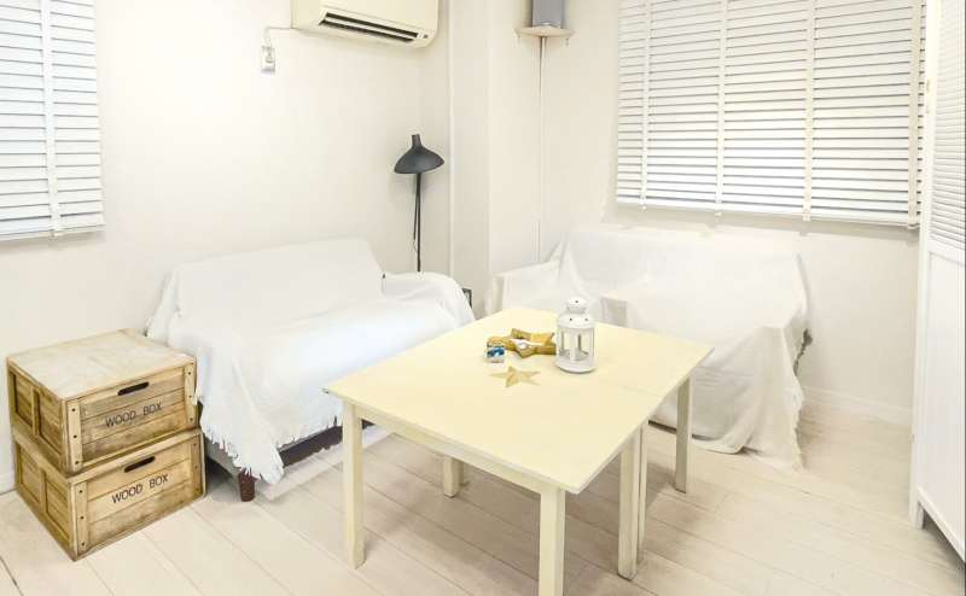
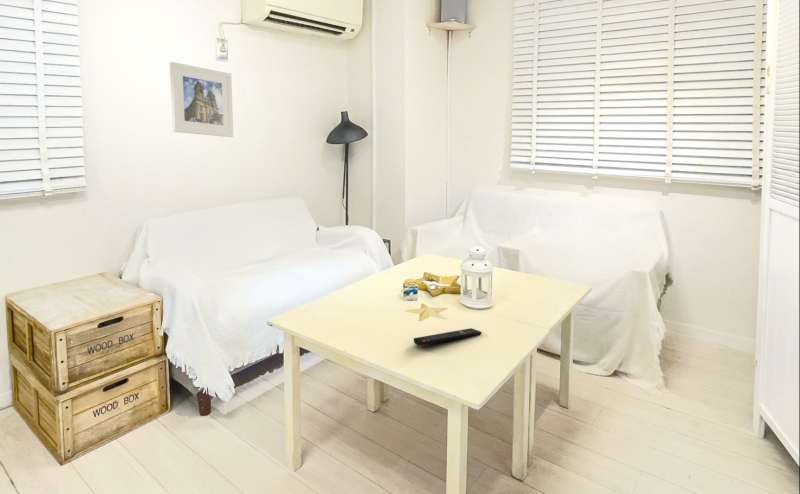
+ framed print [169,61,234,138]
+ remote control [413,327,482,346]
